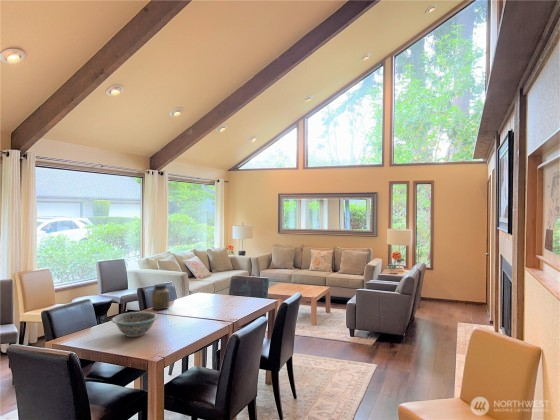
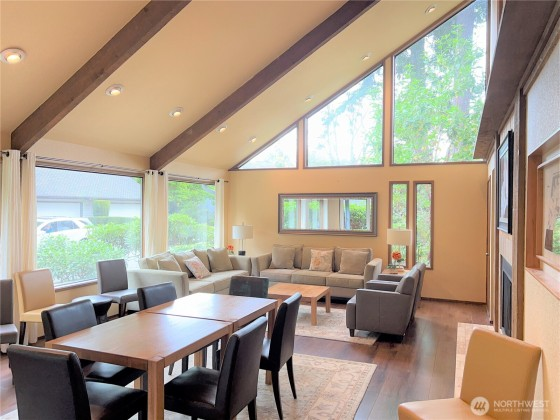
- jar [151,283,170,311]
- decorative bowl [111,311,160,338]
